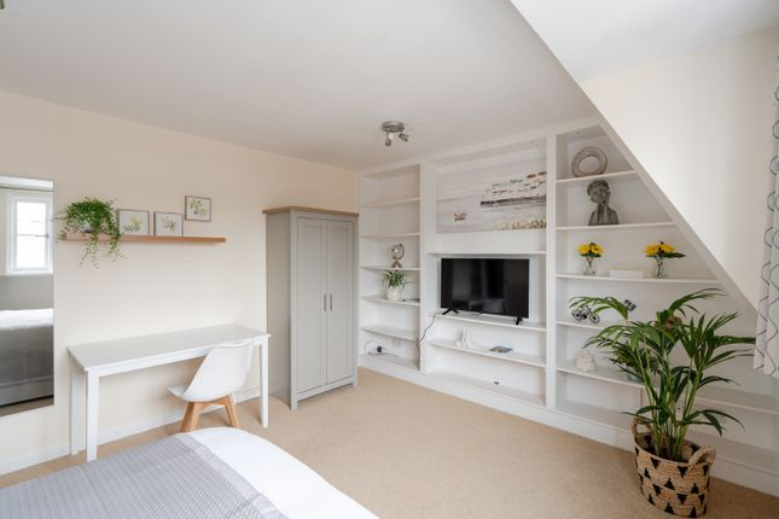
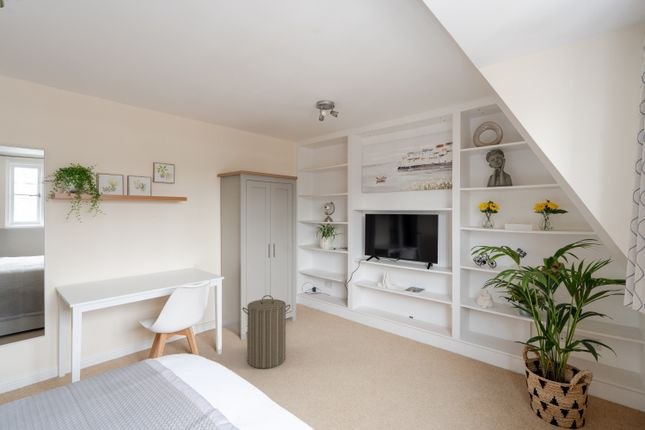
+ laundry hamper [241,294,291,369]
